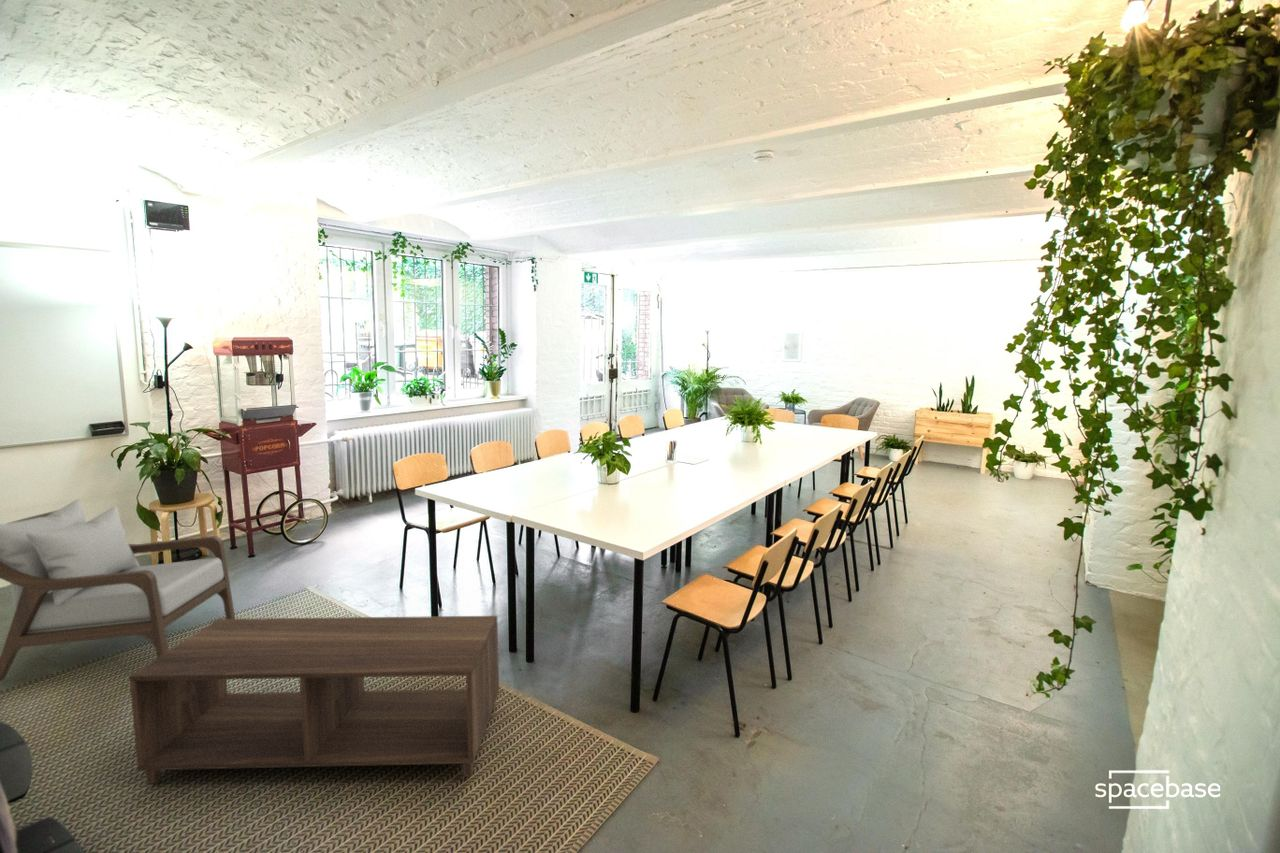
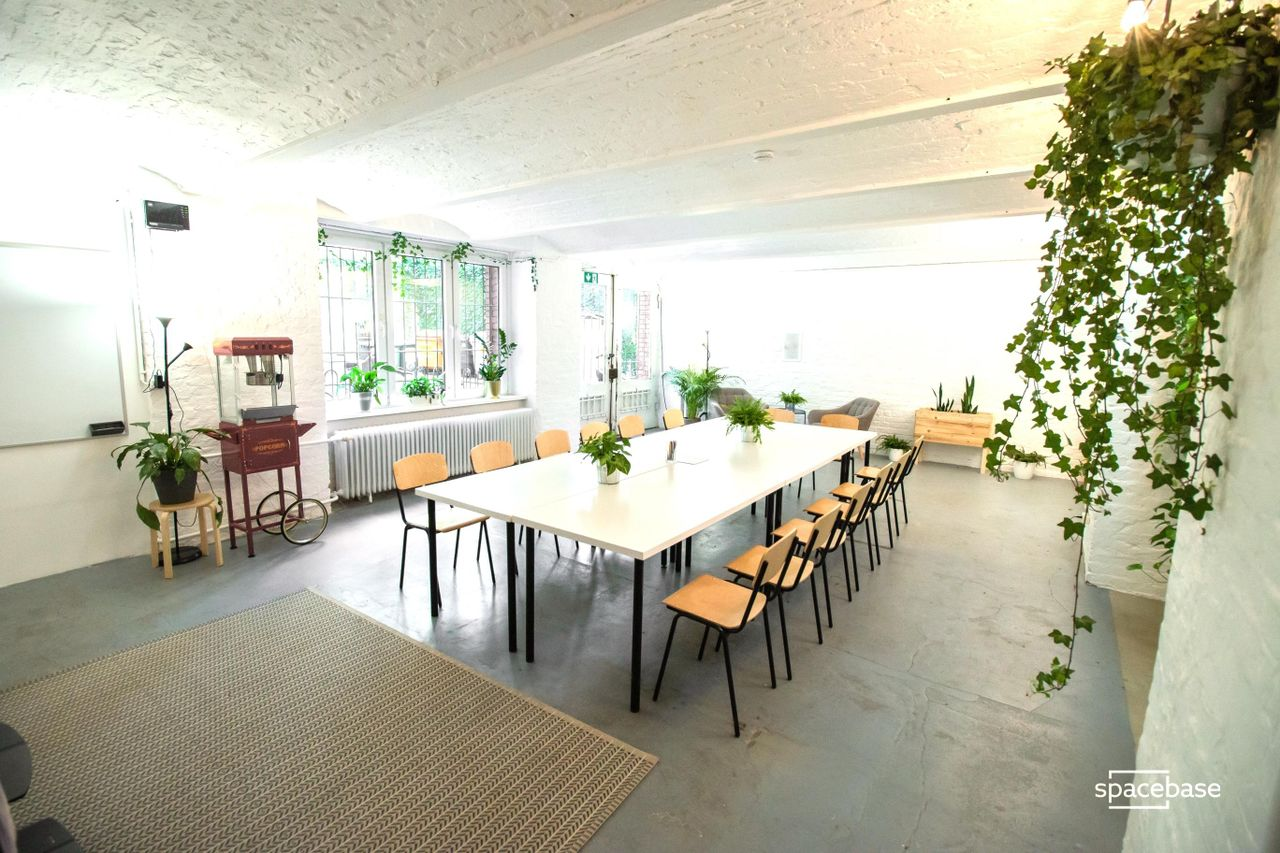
- armchair [0,498,236,682]
- coffee table [128,615,500,785]
